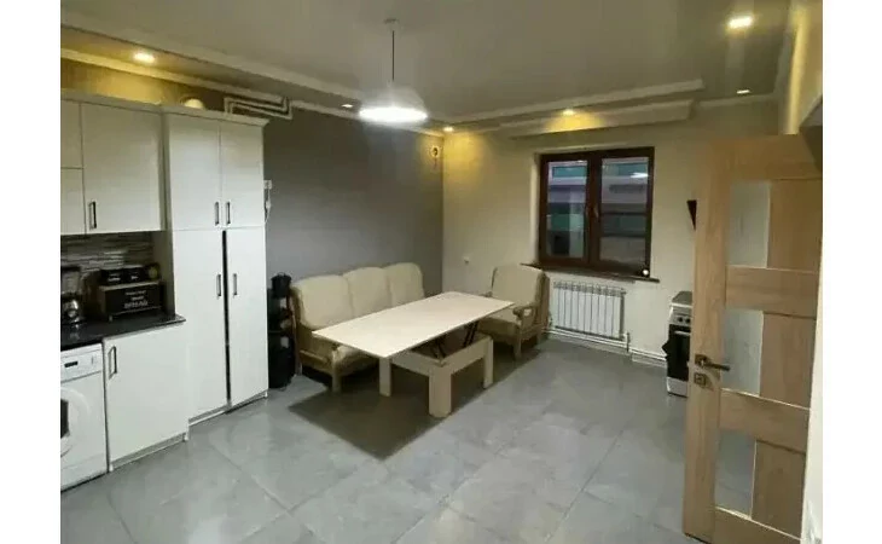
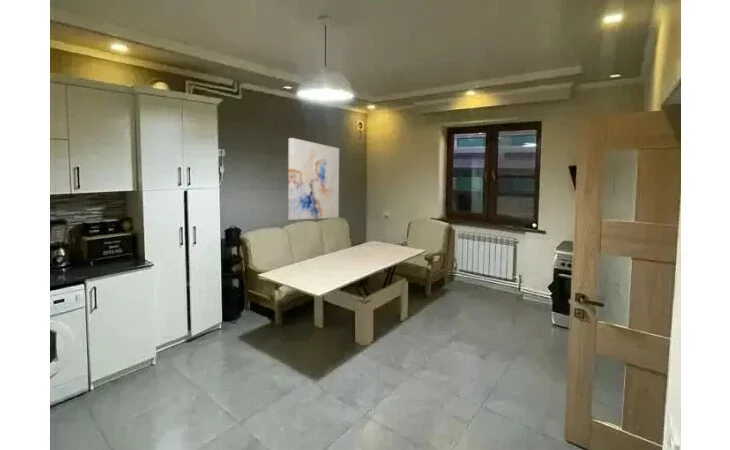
+ wall art [287,137,340,221]
